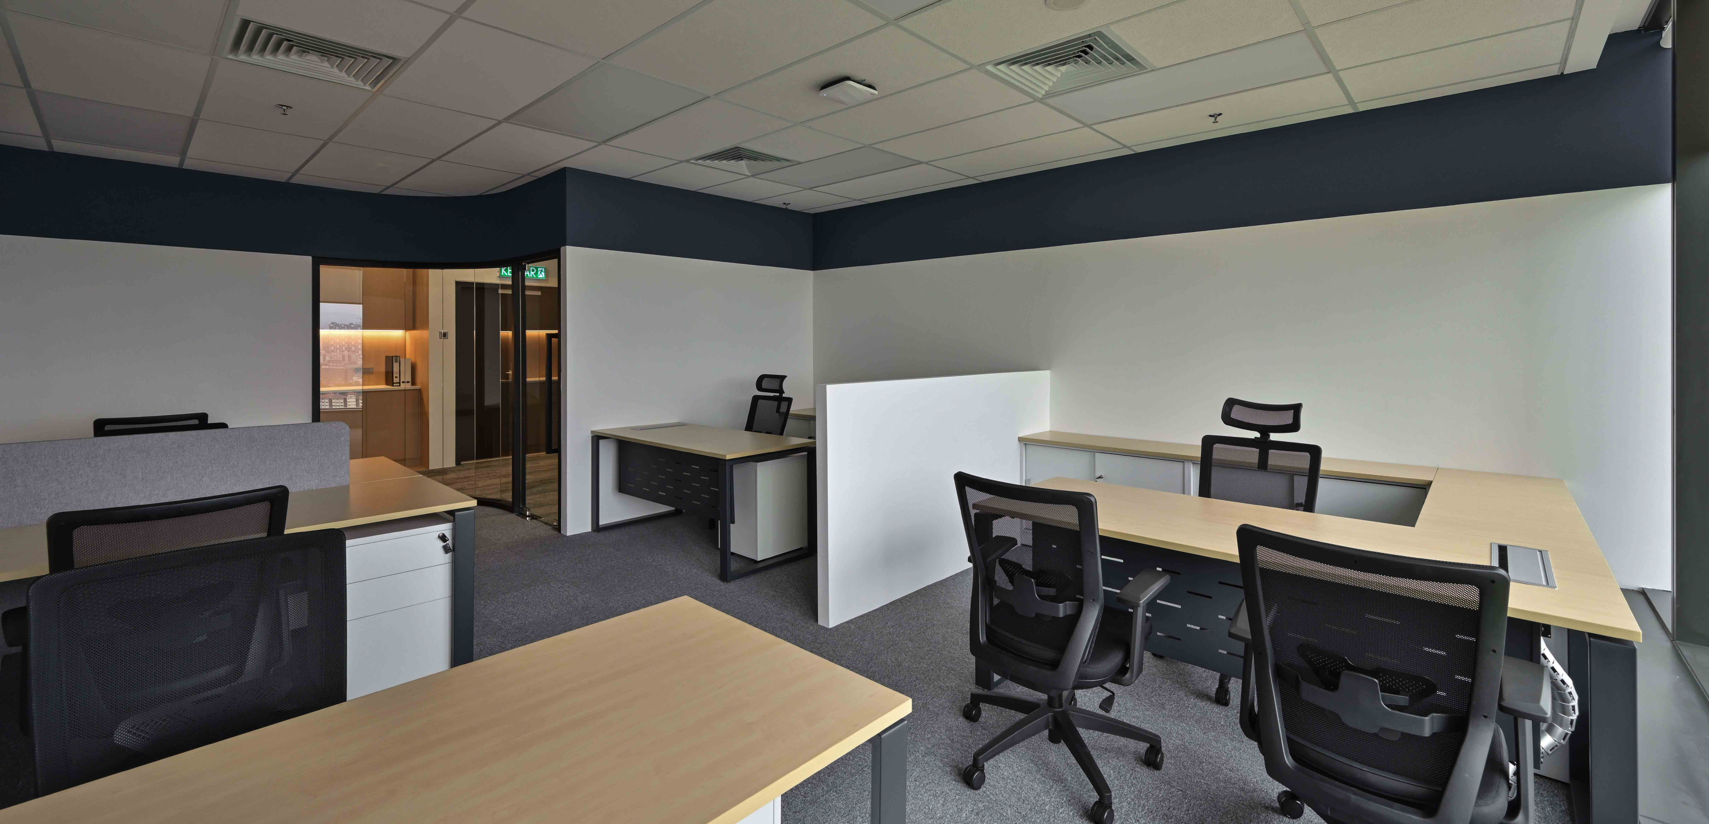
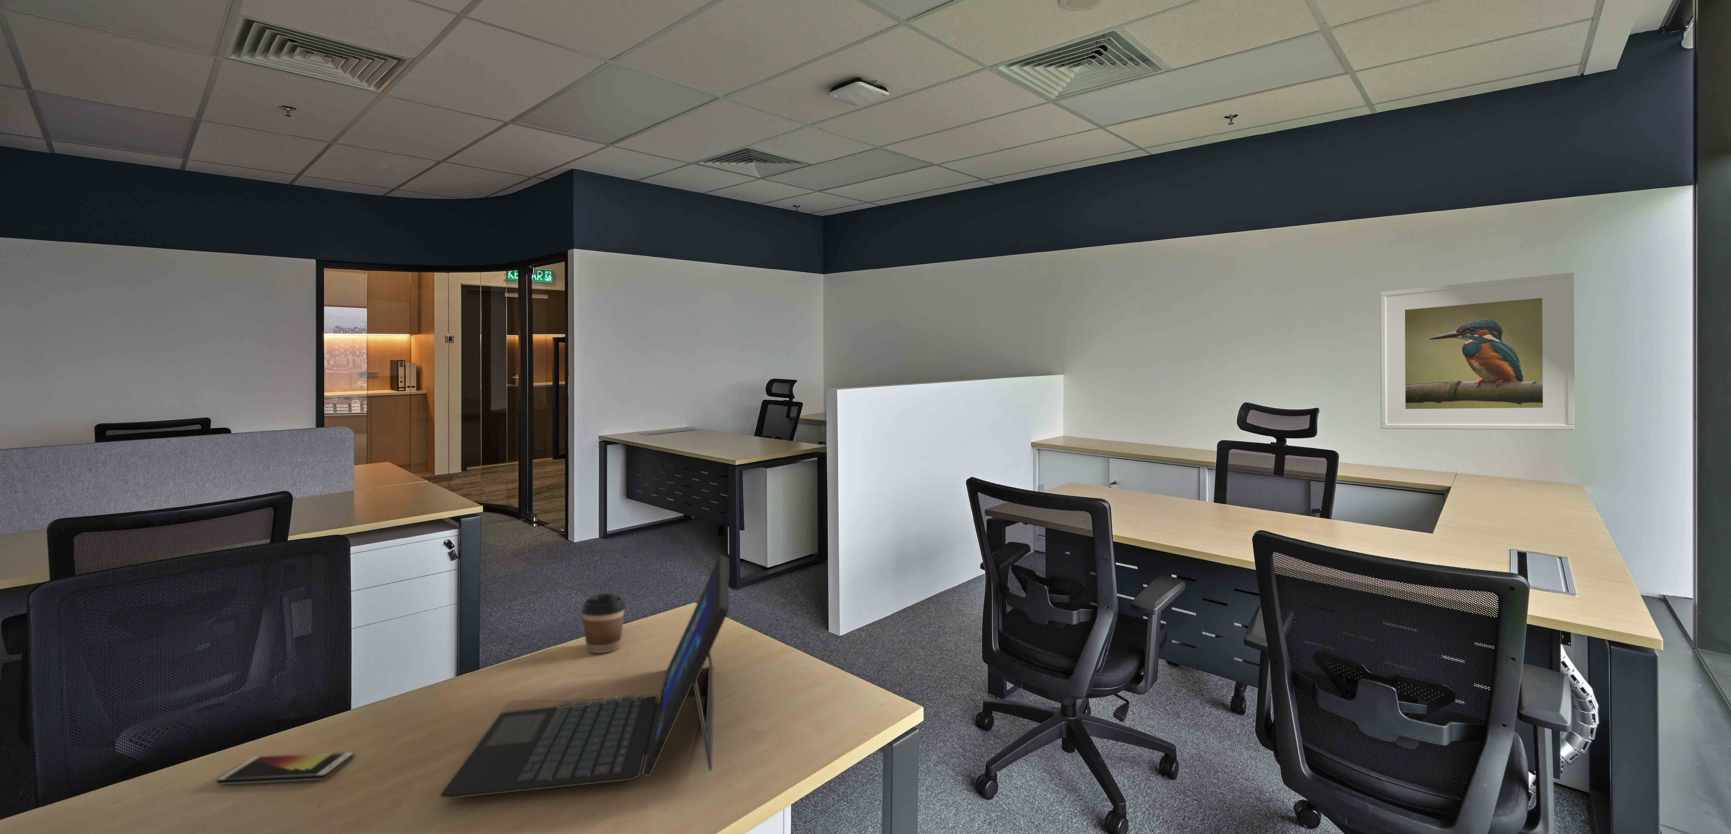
+ laptop [439,555,730,799]
+ smartphone [216,752,354,785]
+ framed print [1380,272,1575,430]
+ coffee cup [581,592,626,653]
